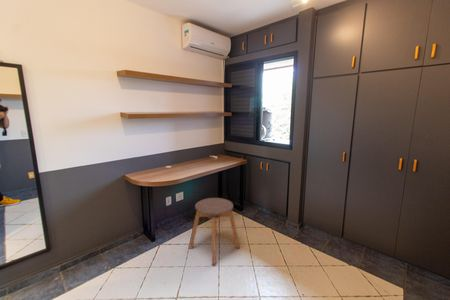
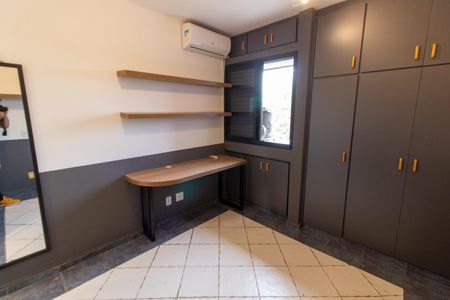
- stool [188,197,241,266]
